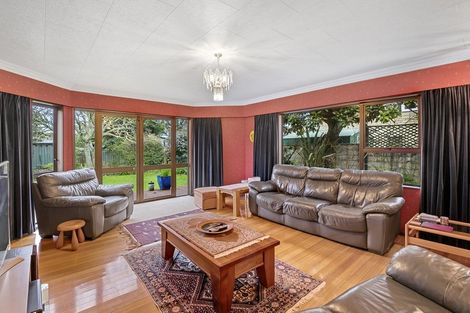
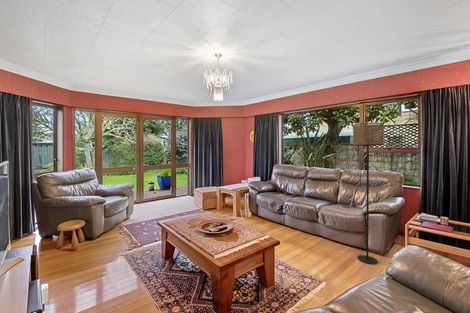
+ floor lamp [352,122,385,265]
